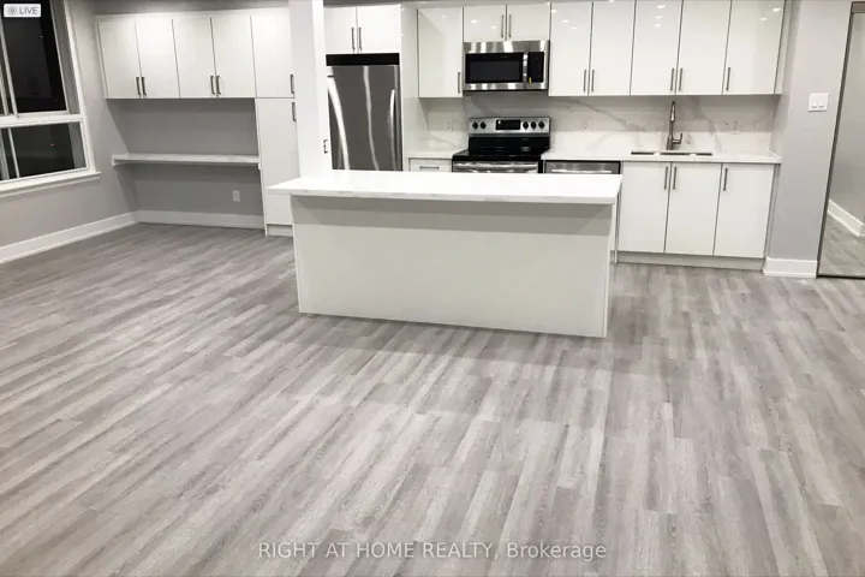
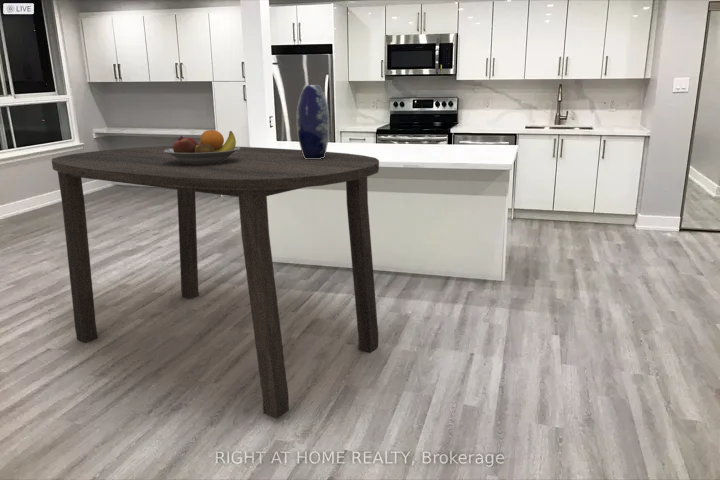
+ vase [296,84,330,159]
+ fruit bowl [164,129,240,164]
+ dining table [51,145,380,420]
